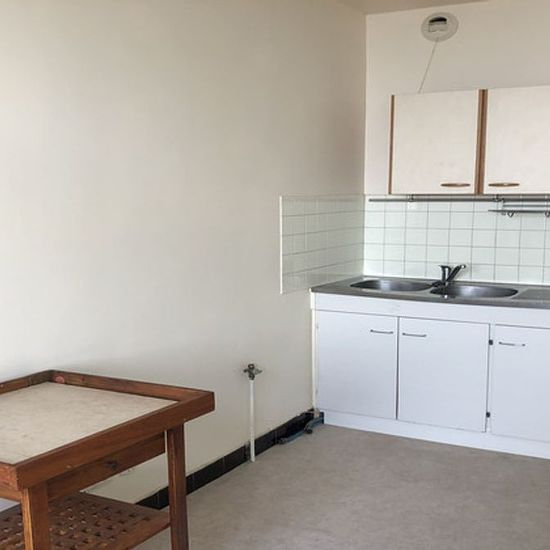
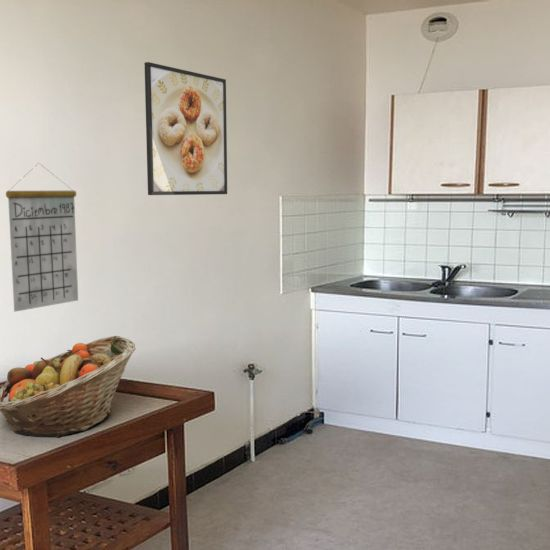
+ fruit basket [0,335,137,439]
+ calendar [5,162,79,313]
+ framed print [143,61,228,196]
